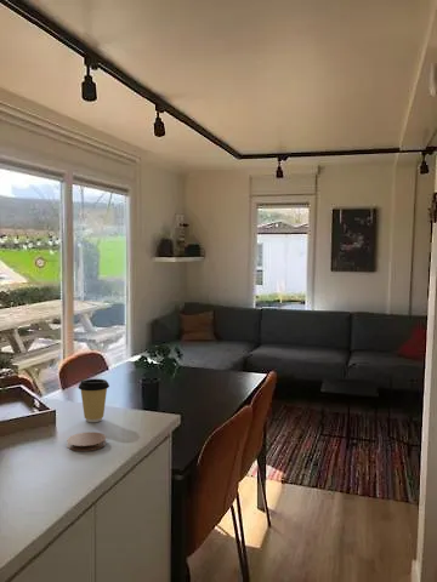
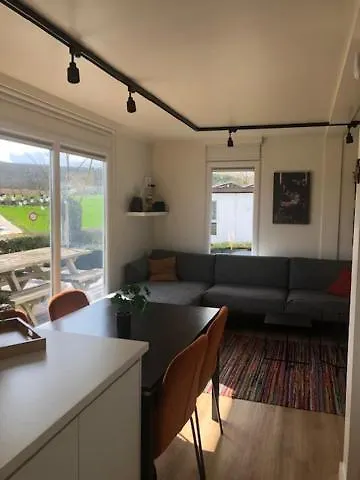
- coaster [66,430,108,452]
- coffee cup [78,377,110,423]
